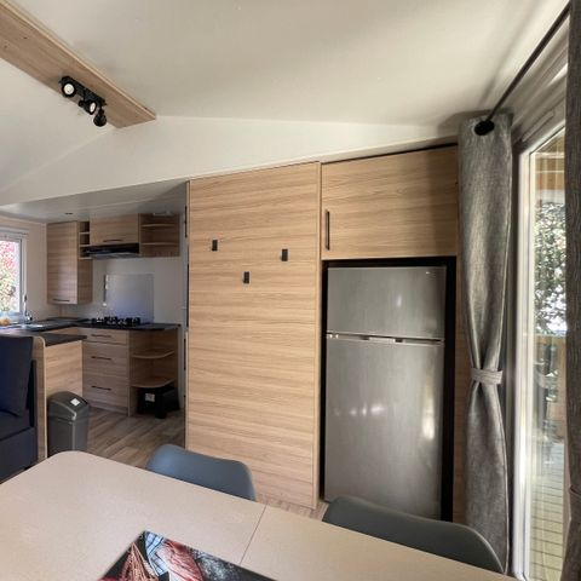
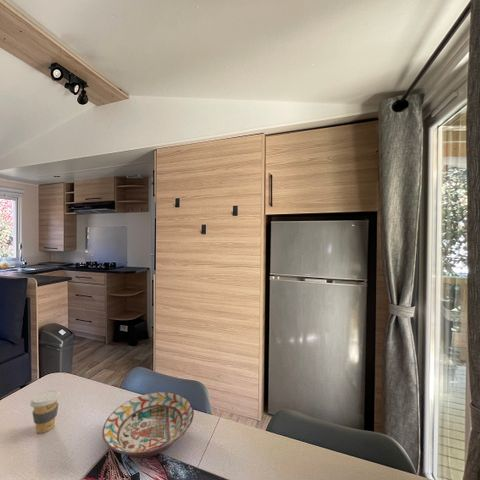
+ decorative bowl [101,391,195,459]
+ coffee cup [29,389,61,434]
